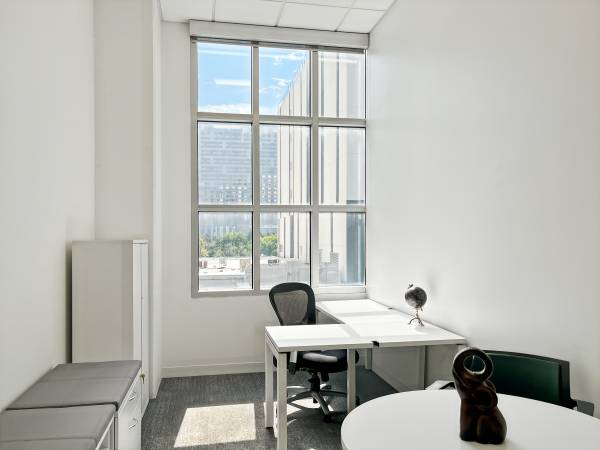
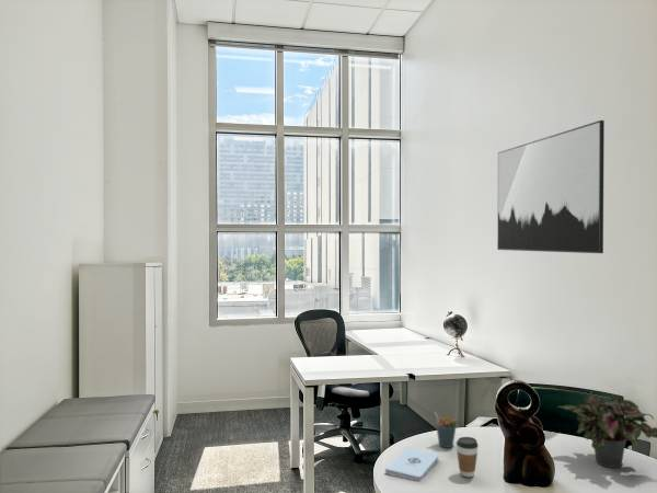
+ wall art [496,119,606,254]
+ notepad [384,447,440,482]
+ pen holder [435,411,458,449]
+ coffee cup [456,436,480,478]
+ potted plant [556,391,657,469]
